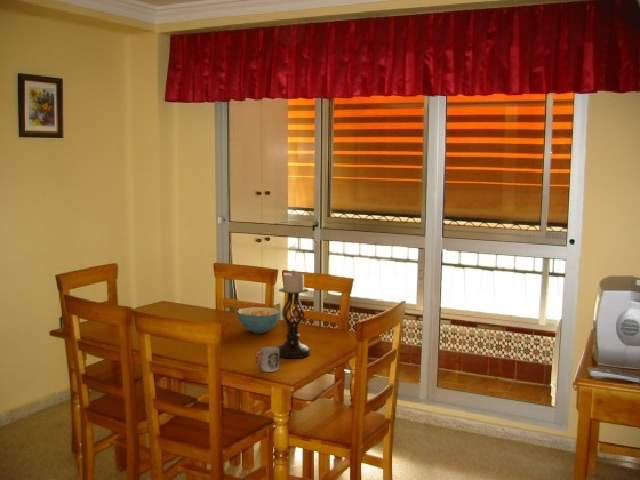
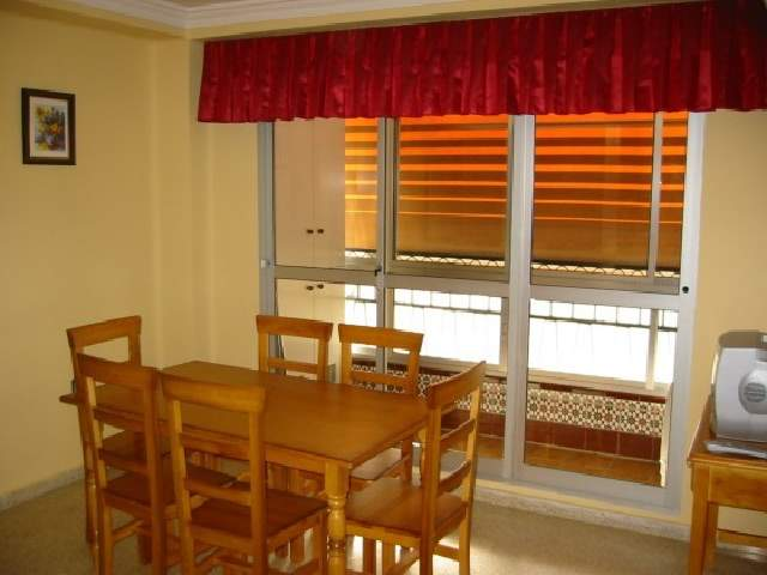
- cereal bowl [236,306,281,334]
- candle holder [276,270,311,359]
- cup [254,346,280,373]
